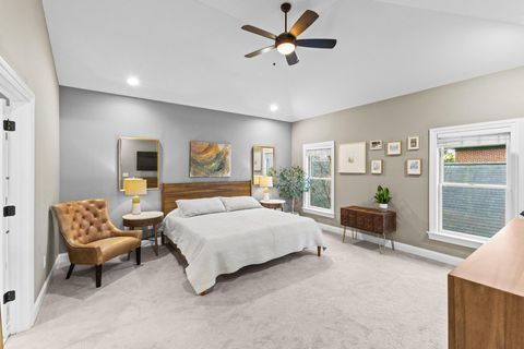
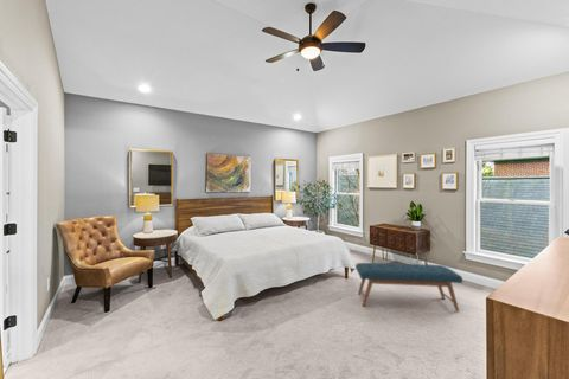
+ bench [354,262,463,313]
